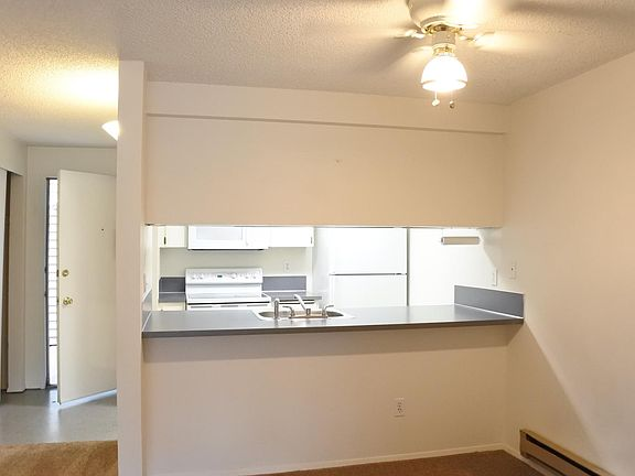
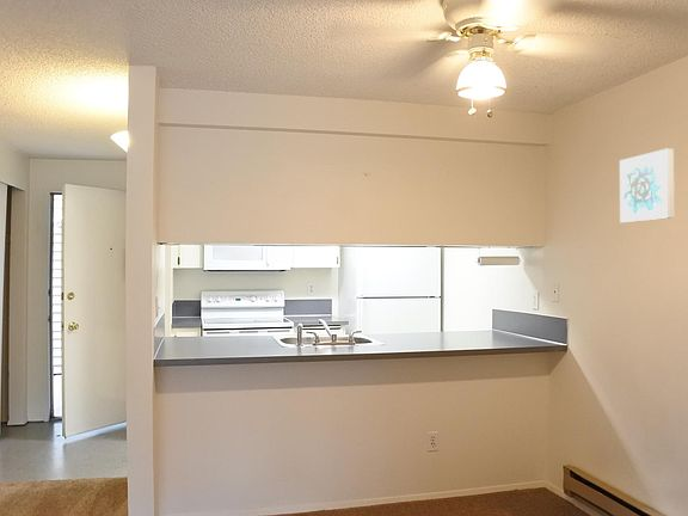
+ wall art [619,148,675,223]
